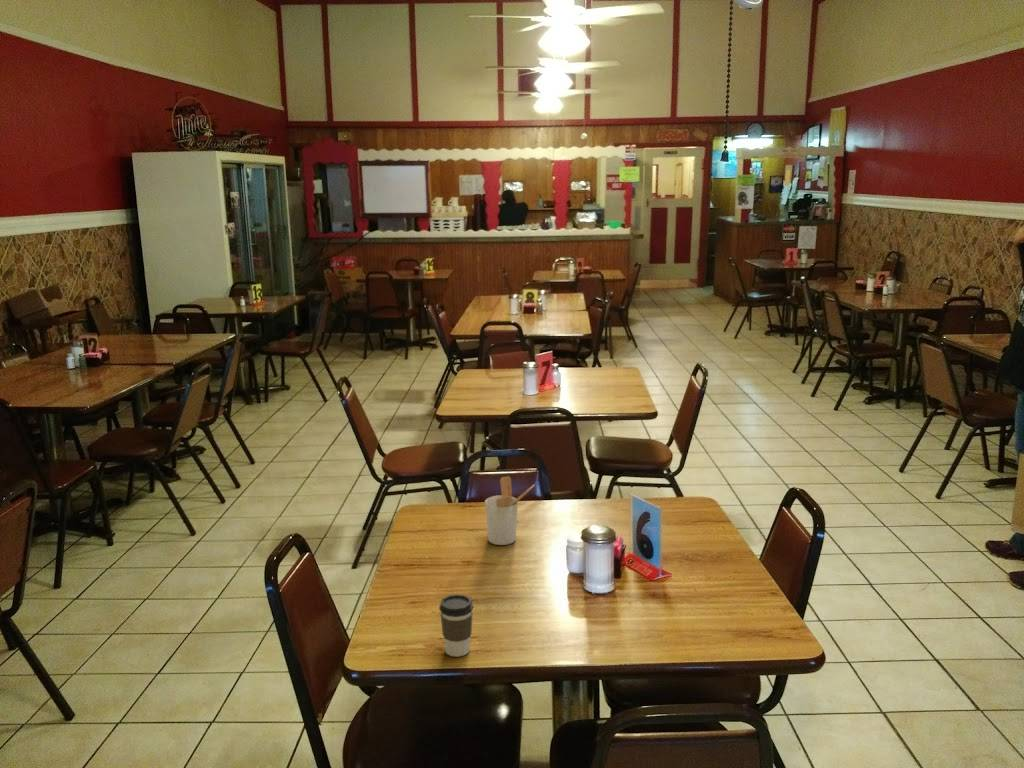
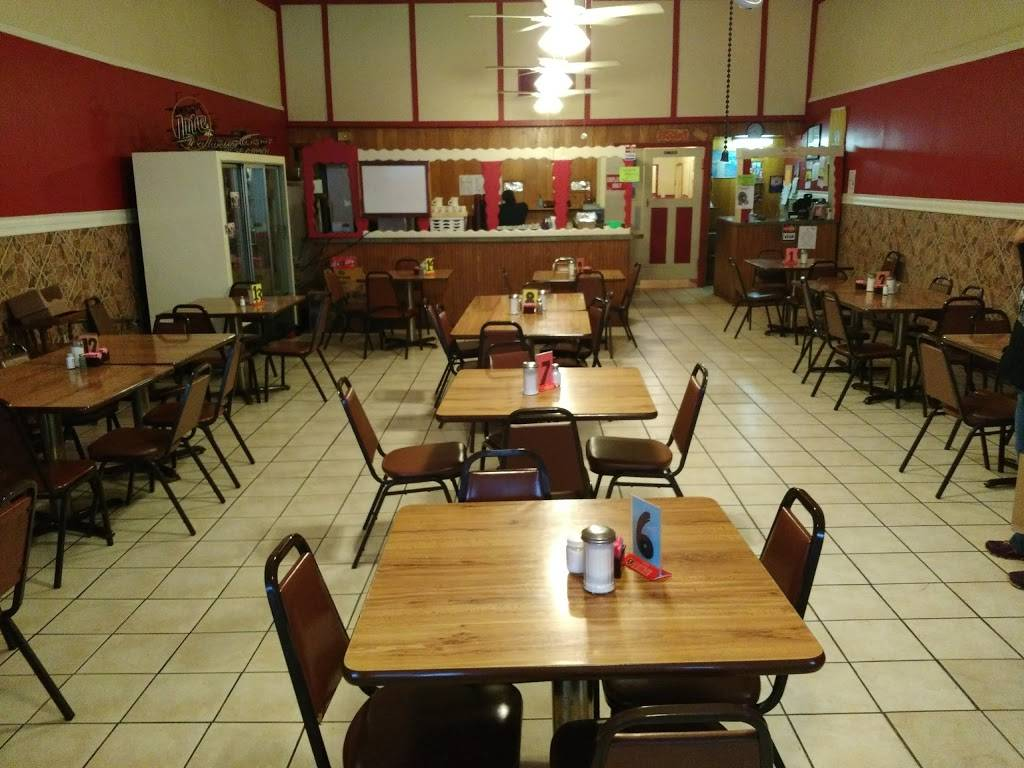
- coffee cup [438,593,474,658]
- utensil holder [484,475,536,546]
